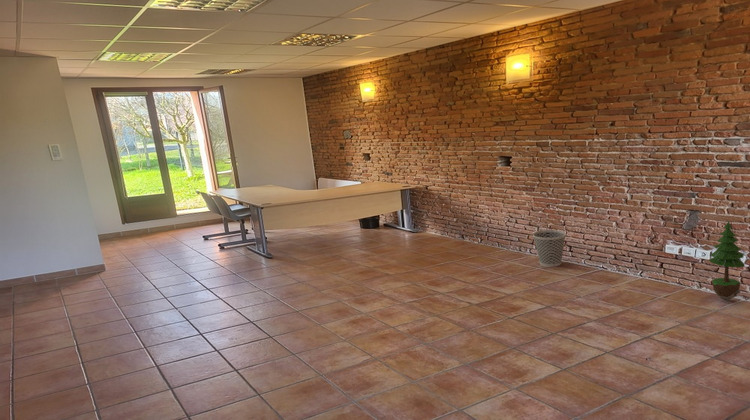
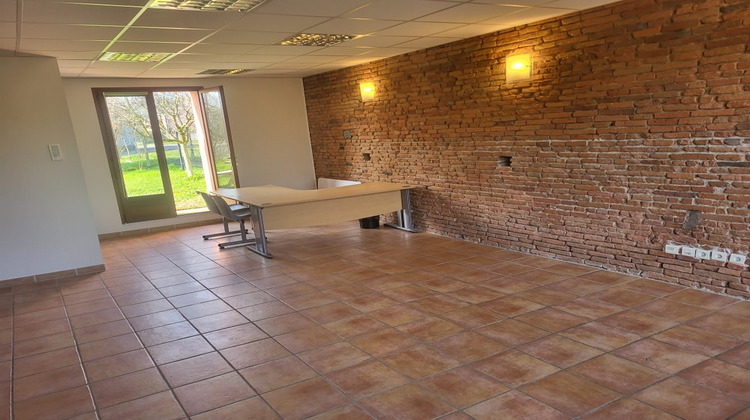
- wastebasket [532,229,567,267]
- potted tree [708,220,746,301]
